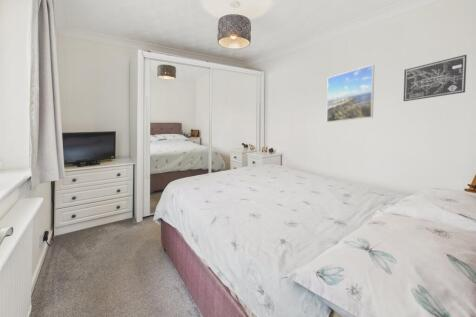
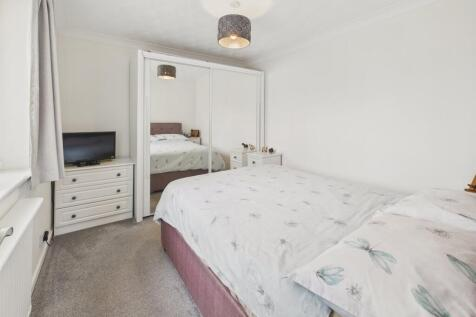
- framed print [326,64,375,123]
- wall art [402,54,468,102]
